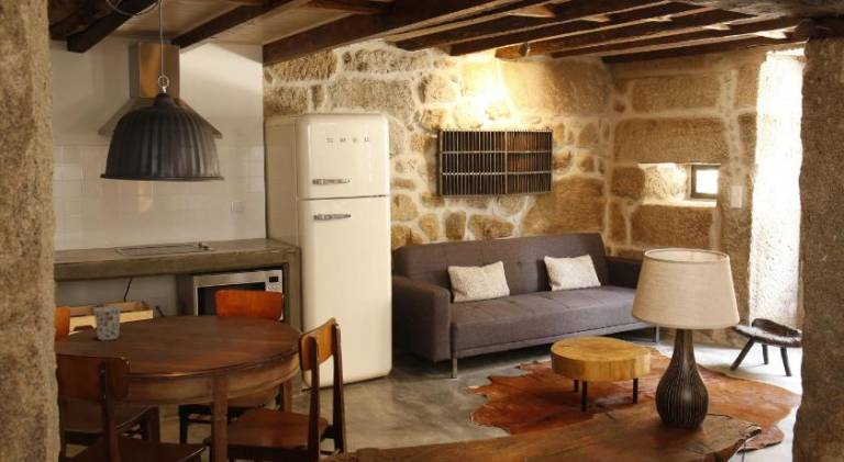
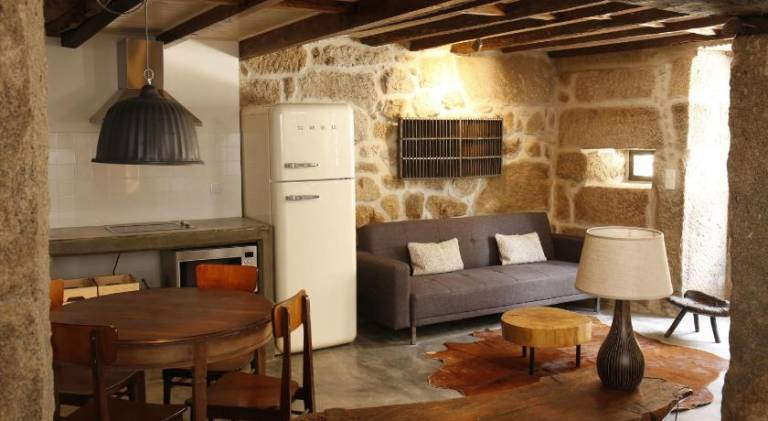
- cup [92,305,123,341]
